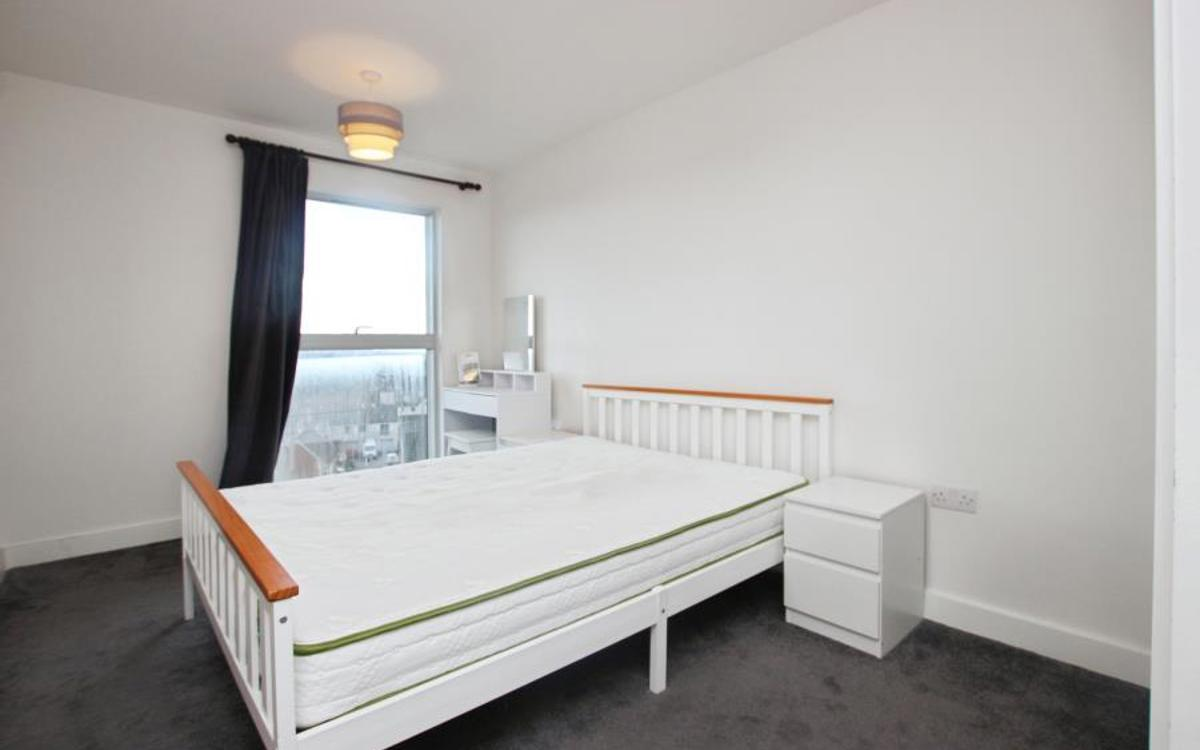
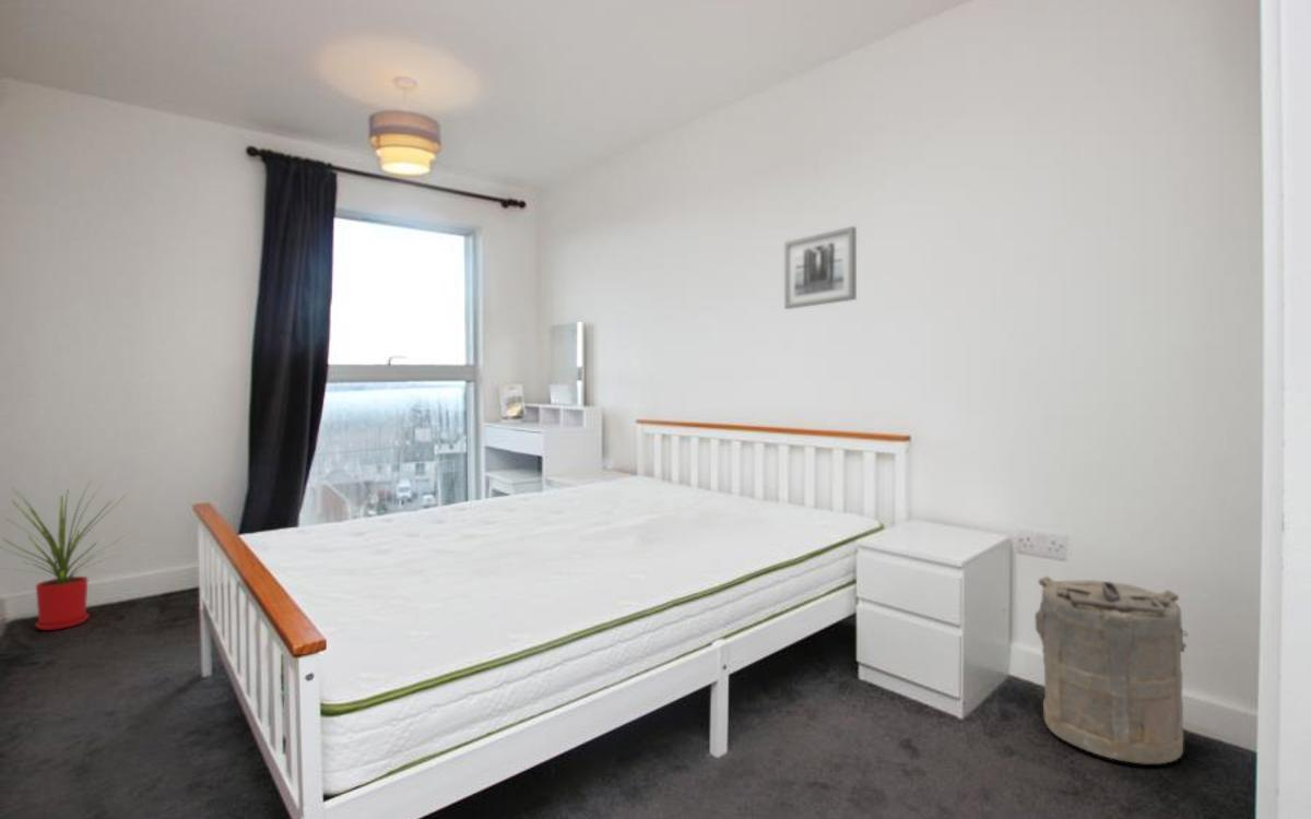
+ house plant [0,479,129,631]
+ laundry hamper [1034,575,1190,765]
+ wall art [783,225,858,310]
